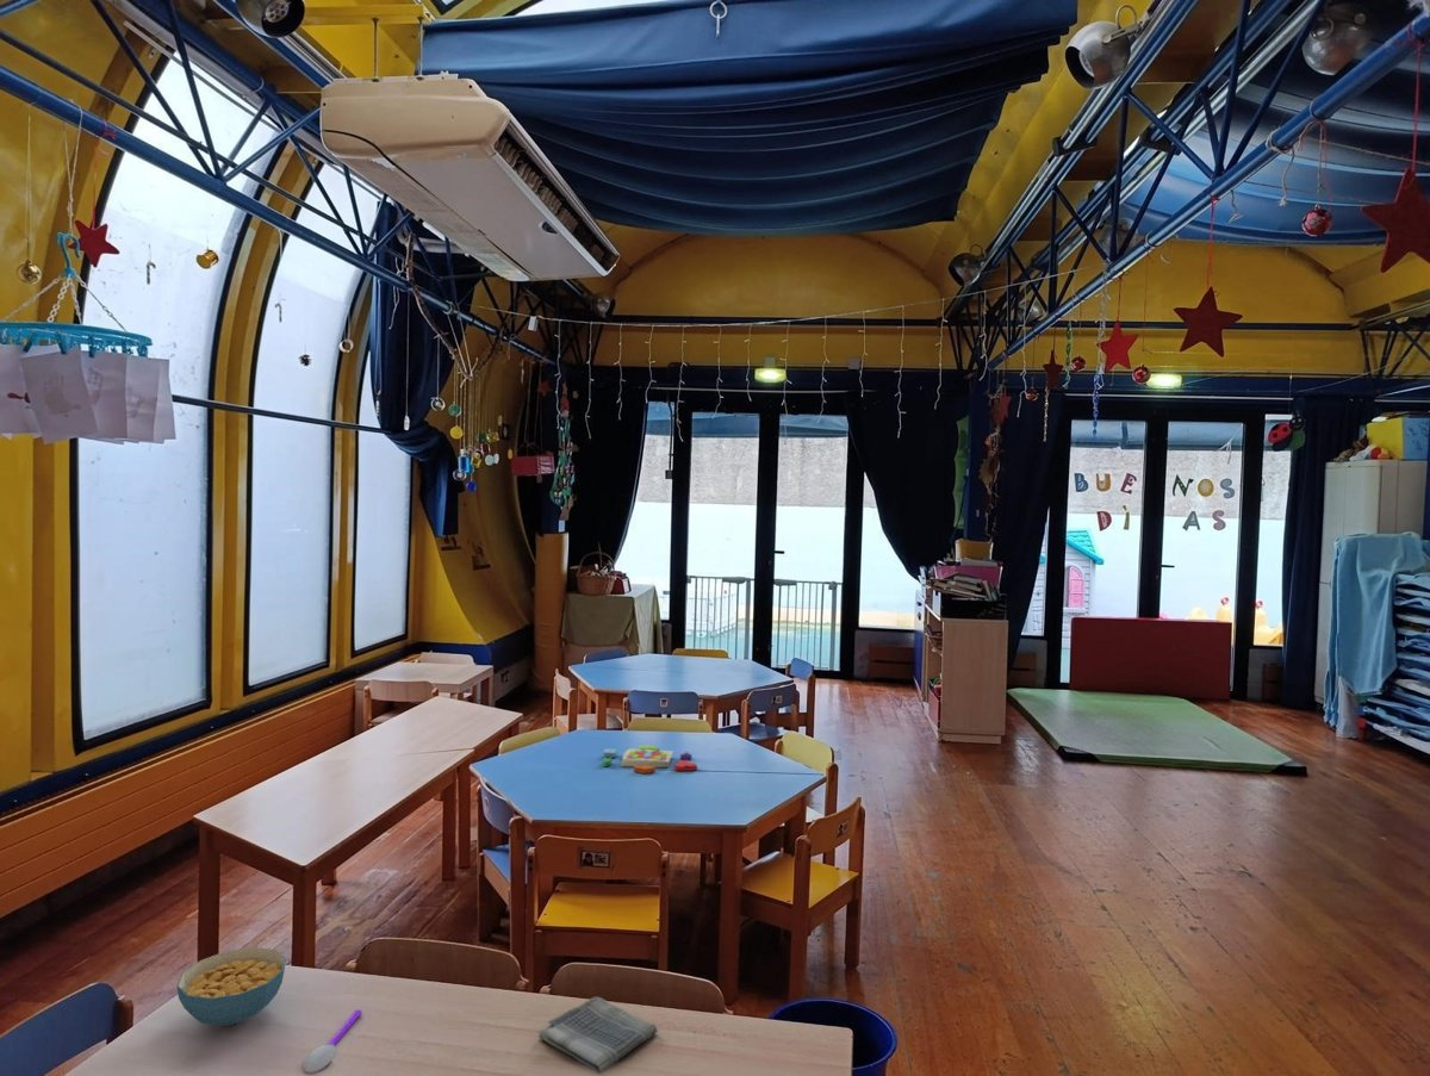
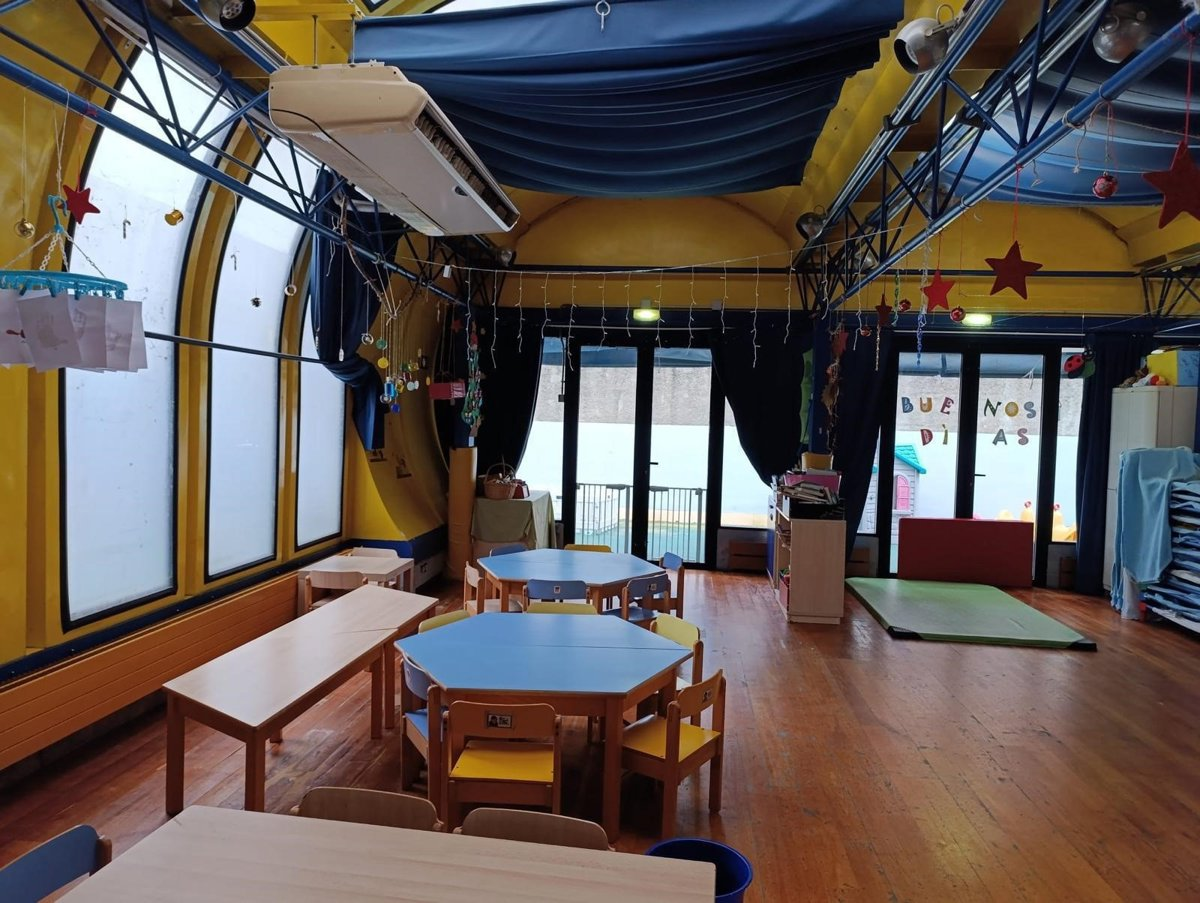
- dish towel [537,996,659,1075]
- spoon [301,1008,362,1075]
- pattern blocks set [602,745,698,775]
- cereal bowl [176,946,287,1027]
